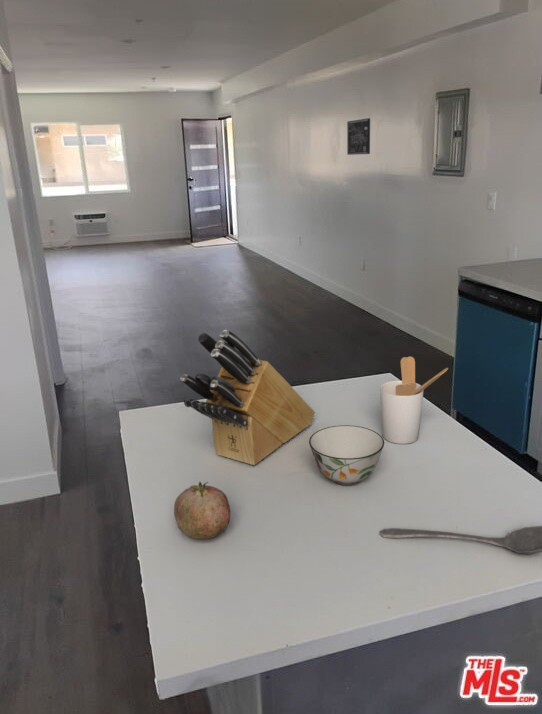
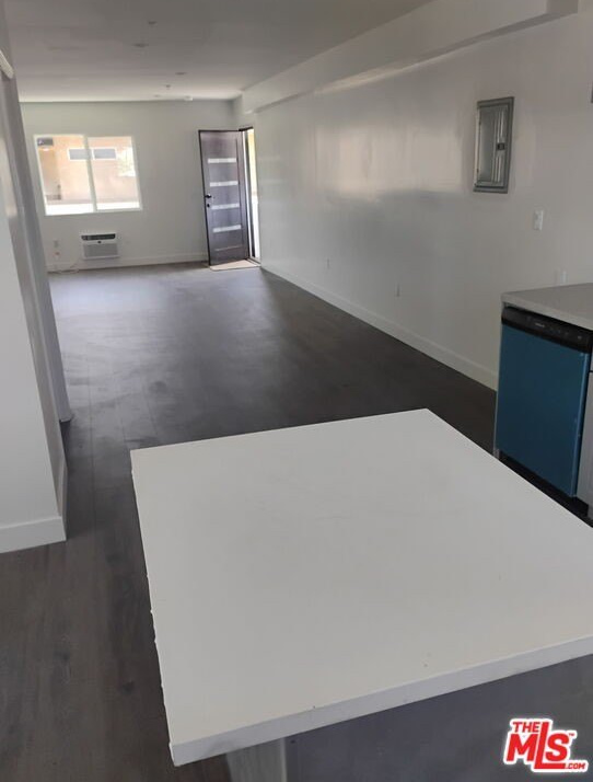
- fruit [173,480,231,540]
- utensil holder [379,356,449,445]
- knife block [179,329,316,466]
- soup bowl [308,424,385,487]
- wall art [346,117,371,156]
- stirrer [379,525,542,555]
